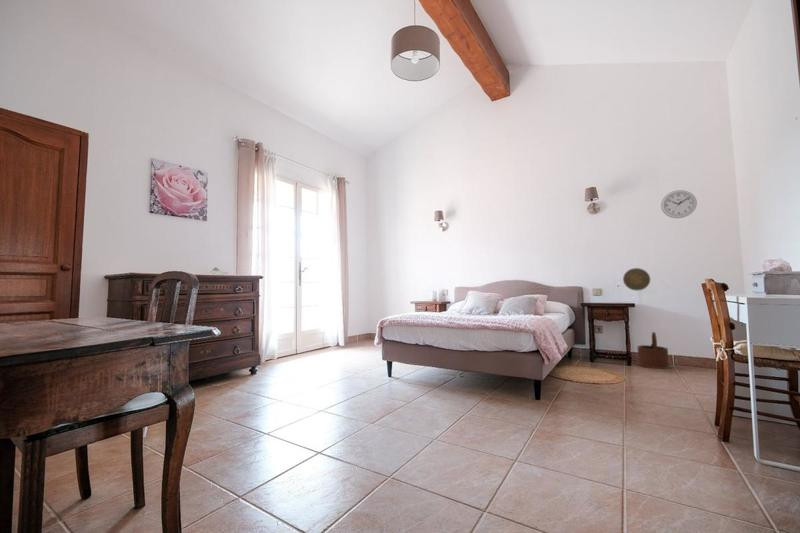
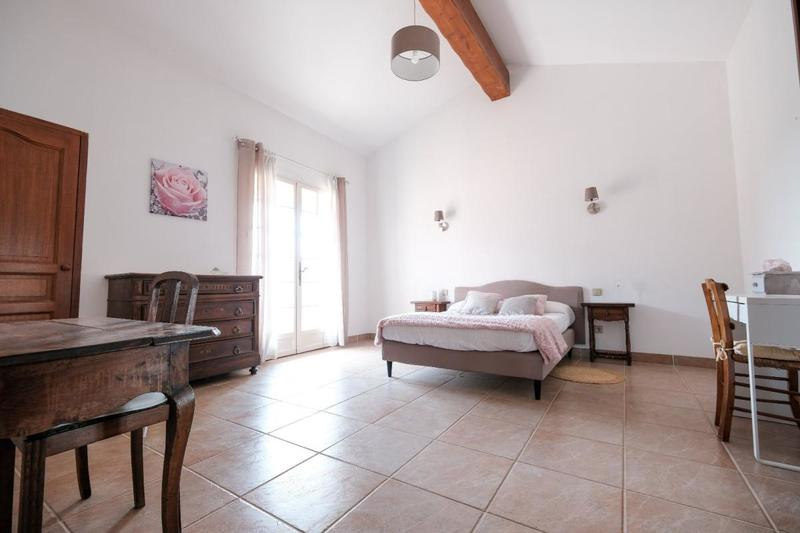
- decorative plate [622,267,651,291]
- wooden bucket [636,331,670,370]
- wall clock [660,189,698,219]
